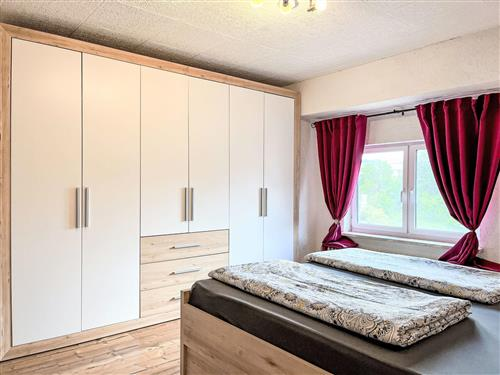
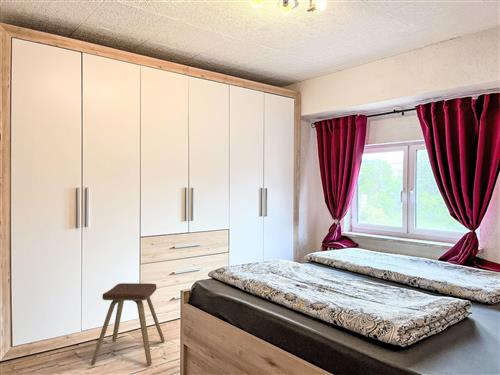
+ music stool [90,282,166,366]
